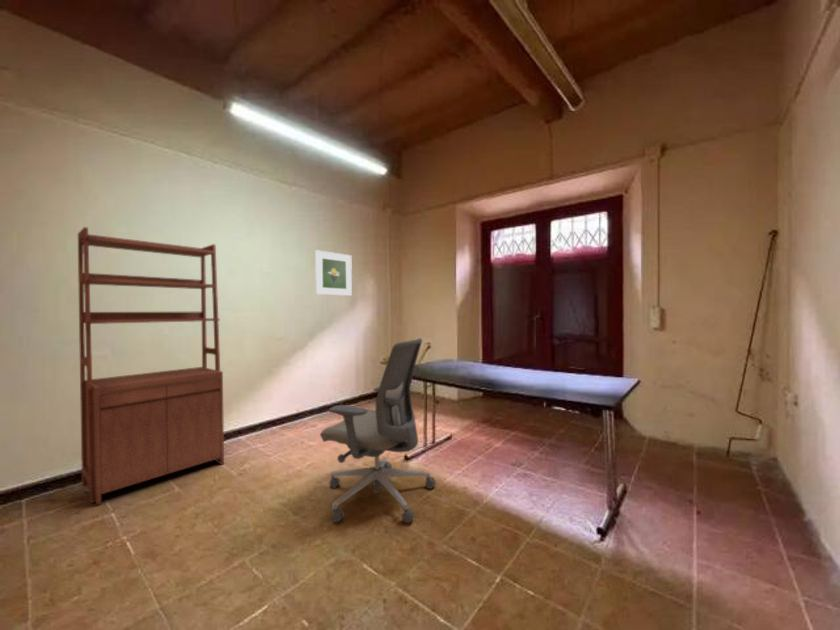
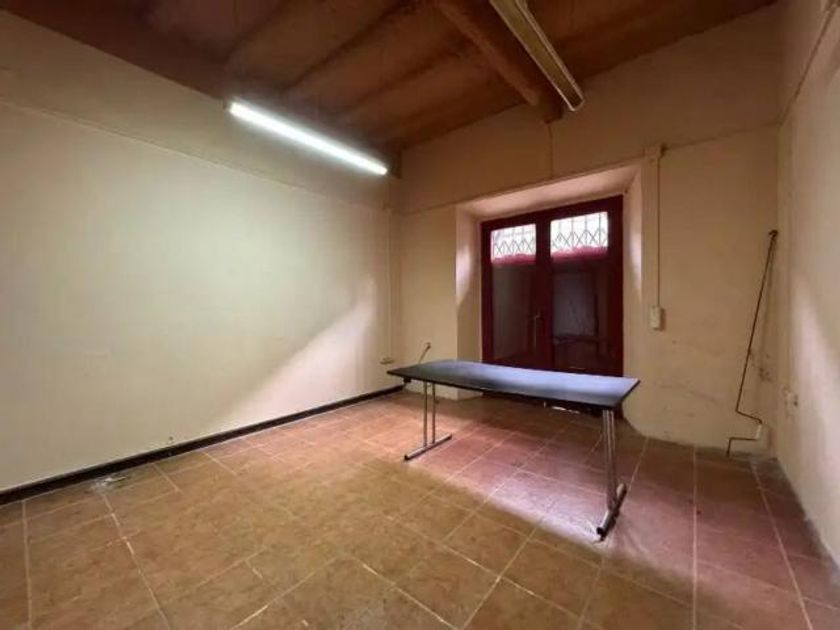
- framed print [314,249,353,297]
- bookshelf [77,226,225,506]
- office chair [319,337,437,524]
